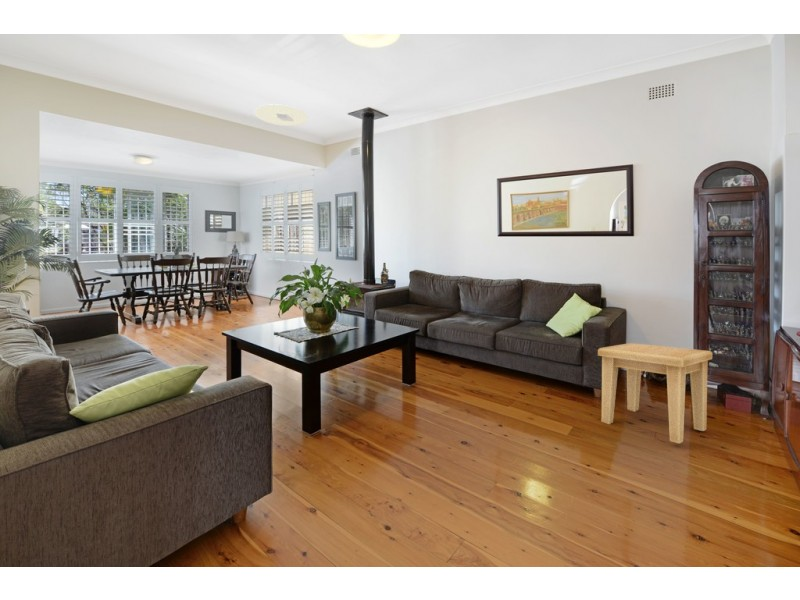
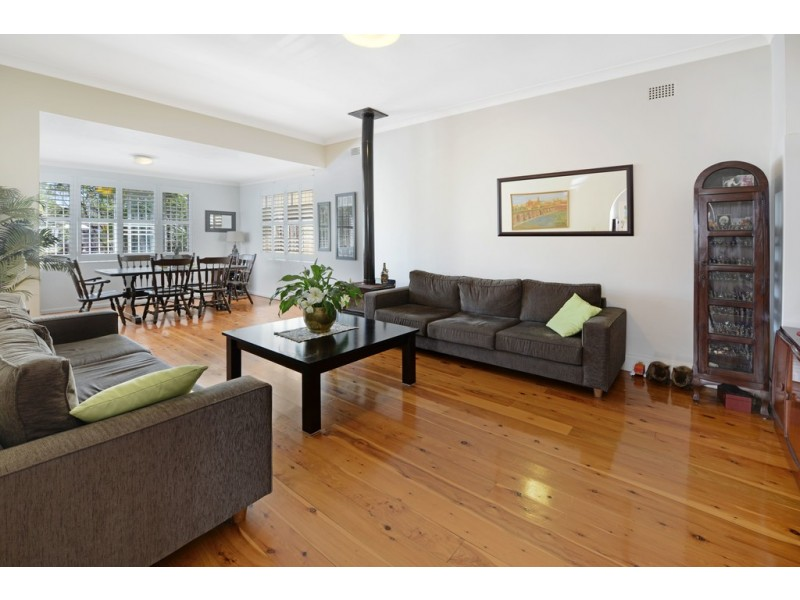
- ceiling light [254,103,309,127]
- side table [597,342,713,444]
